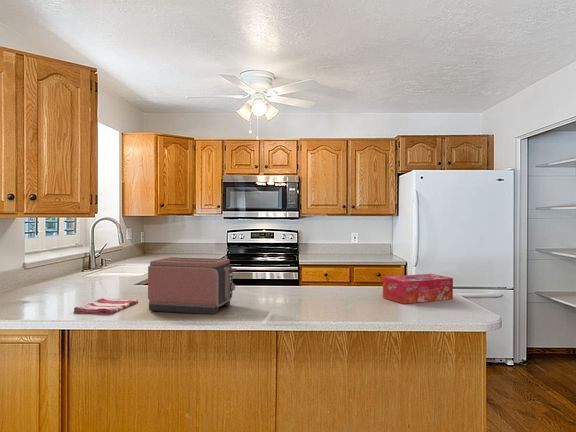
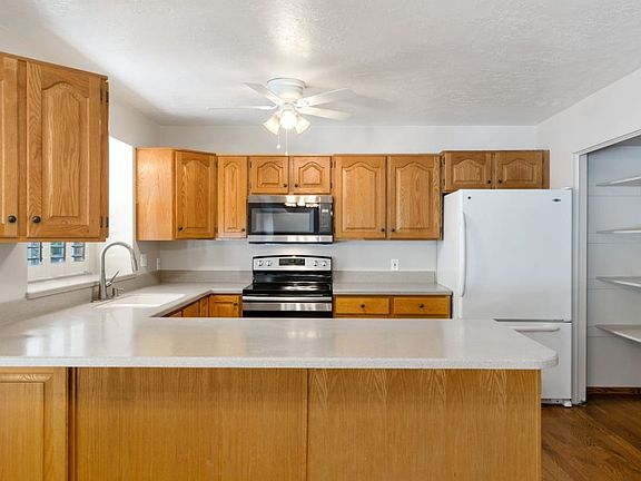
- dish towel [73,297,139,315]
- tissue box [382,273,454,305]
- toaster [147,256,238,315]
